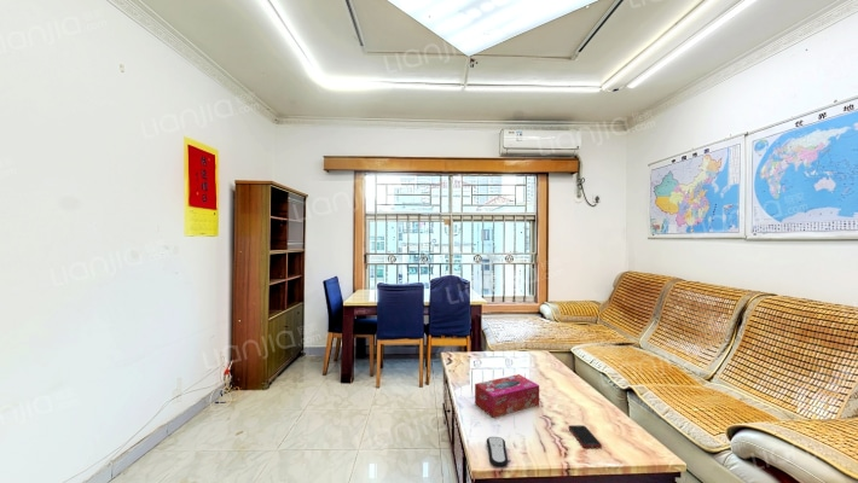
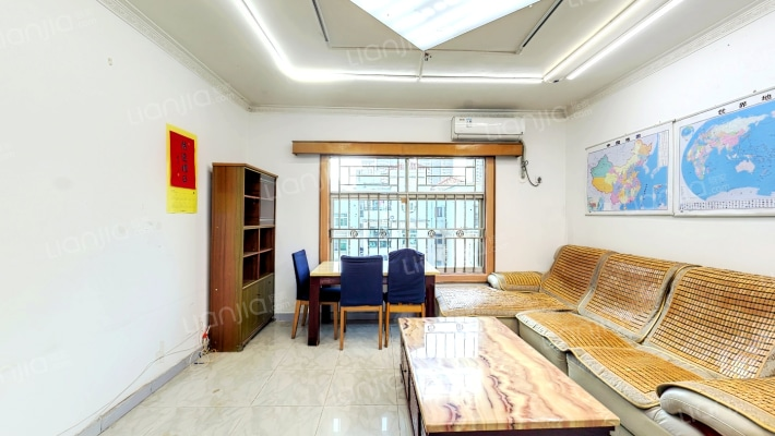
- tissue box [474,373,540,419]
- cell phone [567,424,603,449]
- remote control [486,436,509,469]
